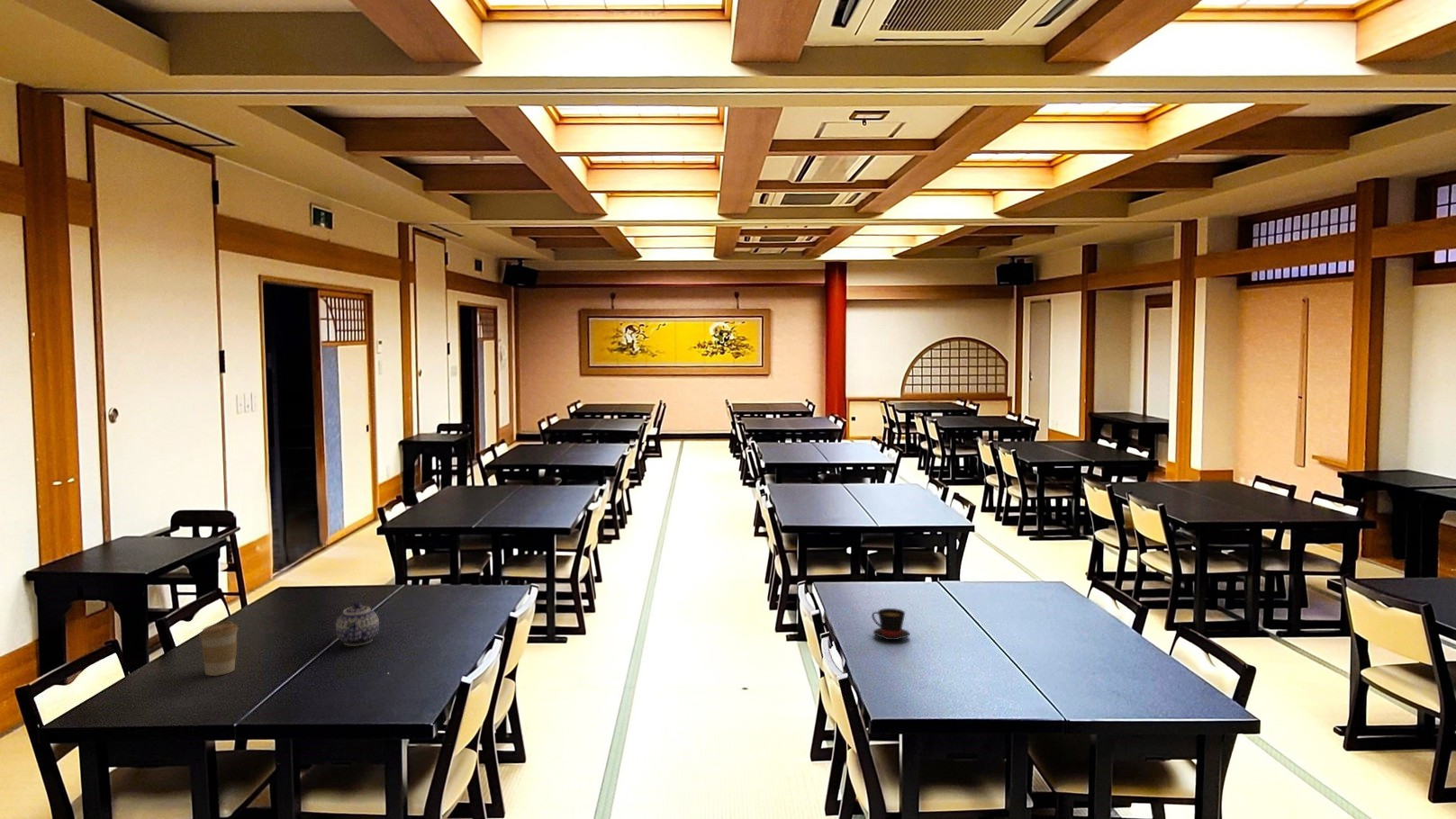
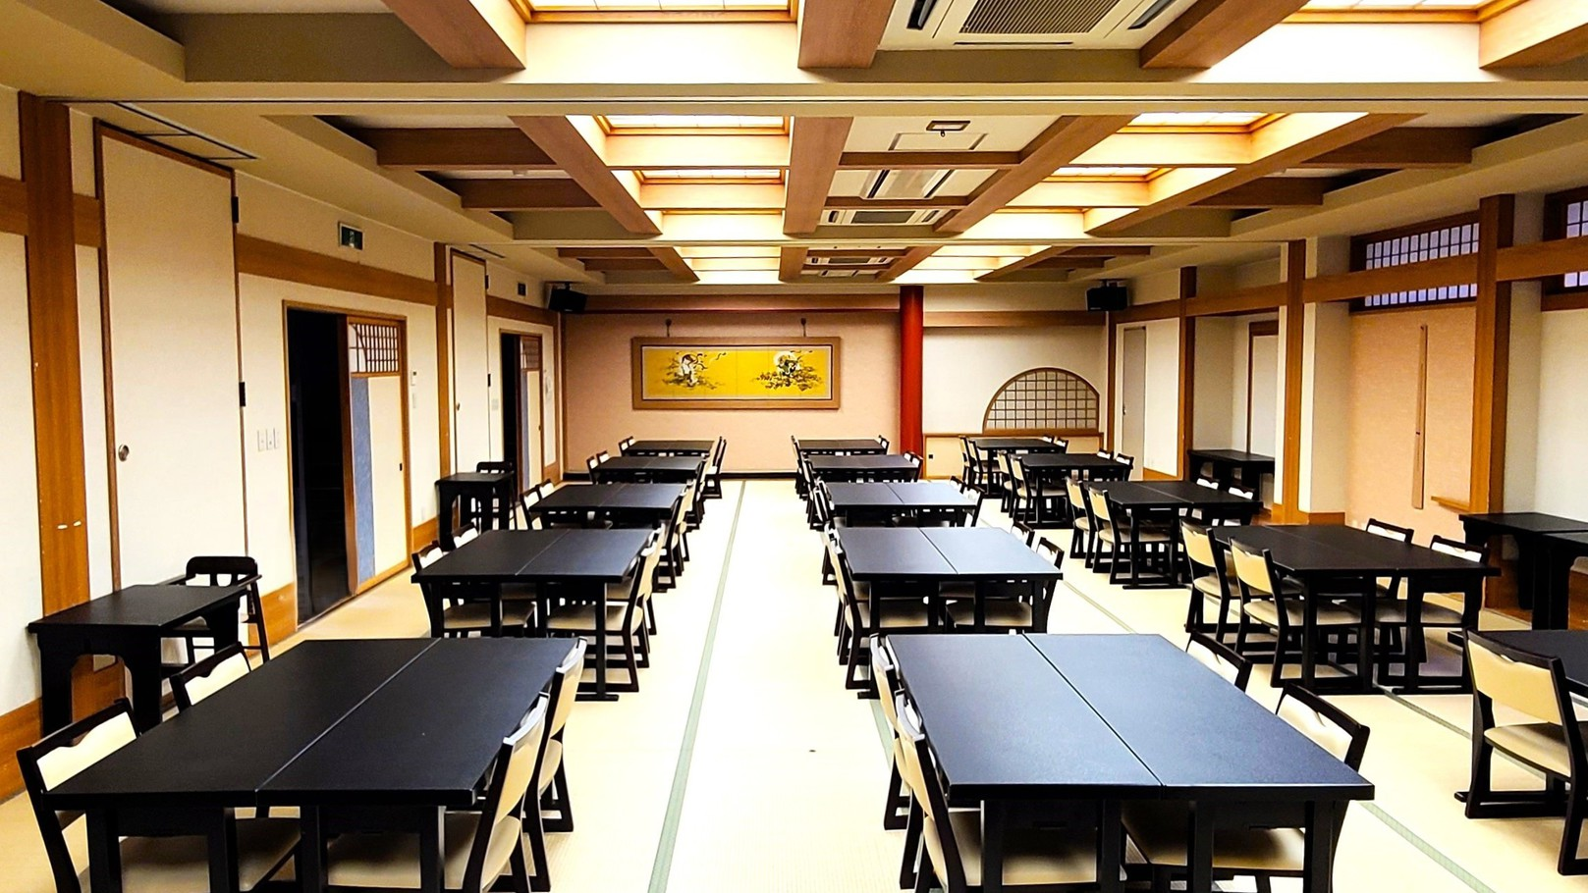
- coffee cup [198,621,240,677]
- teacup [871,608,910,641]
- teapot [335,601,380,647]
